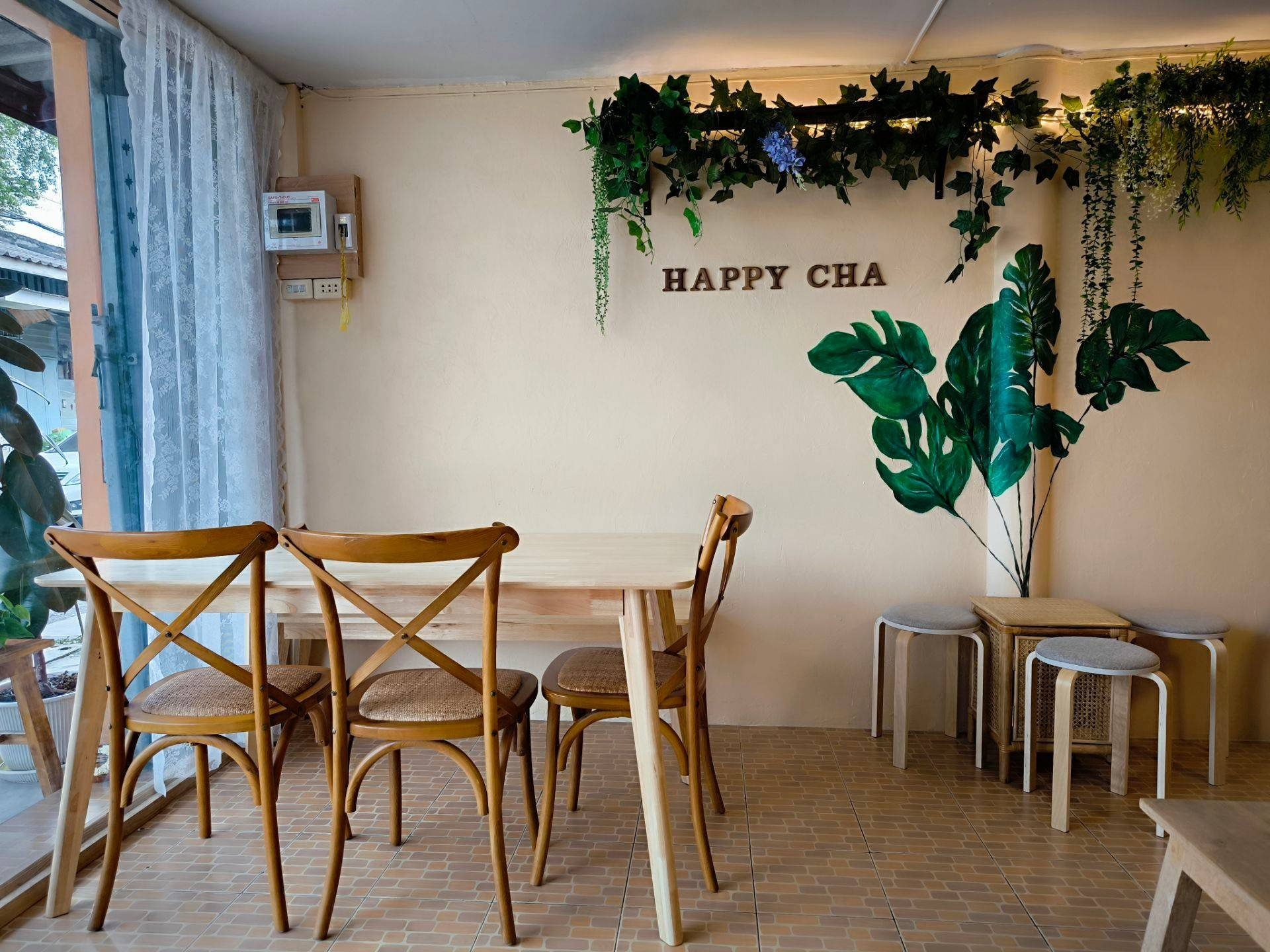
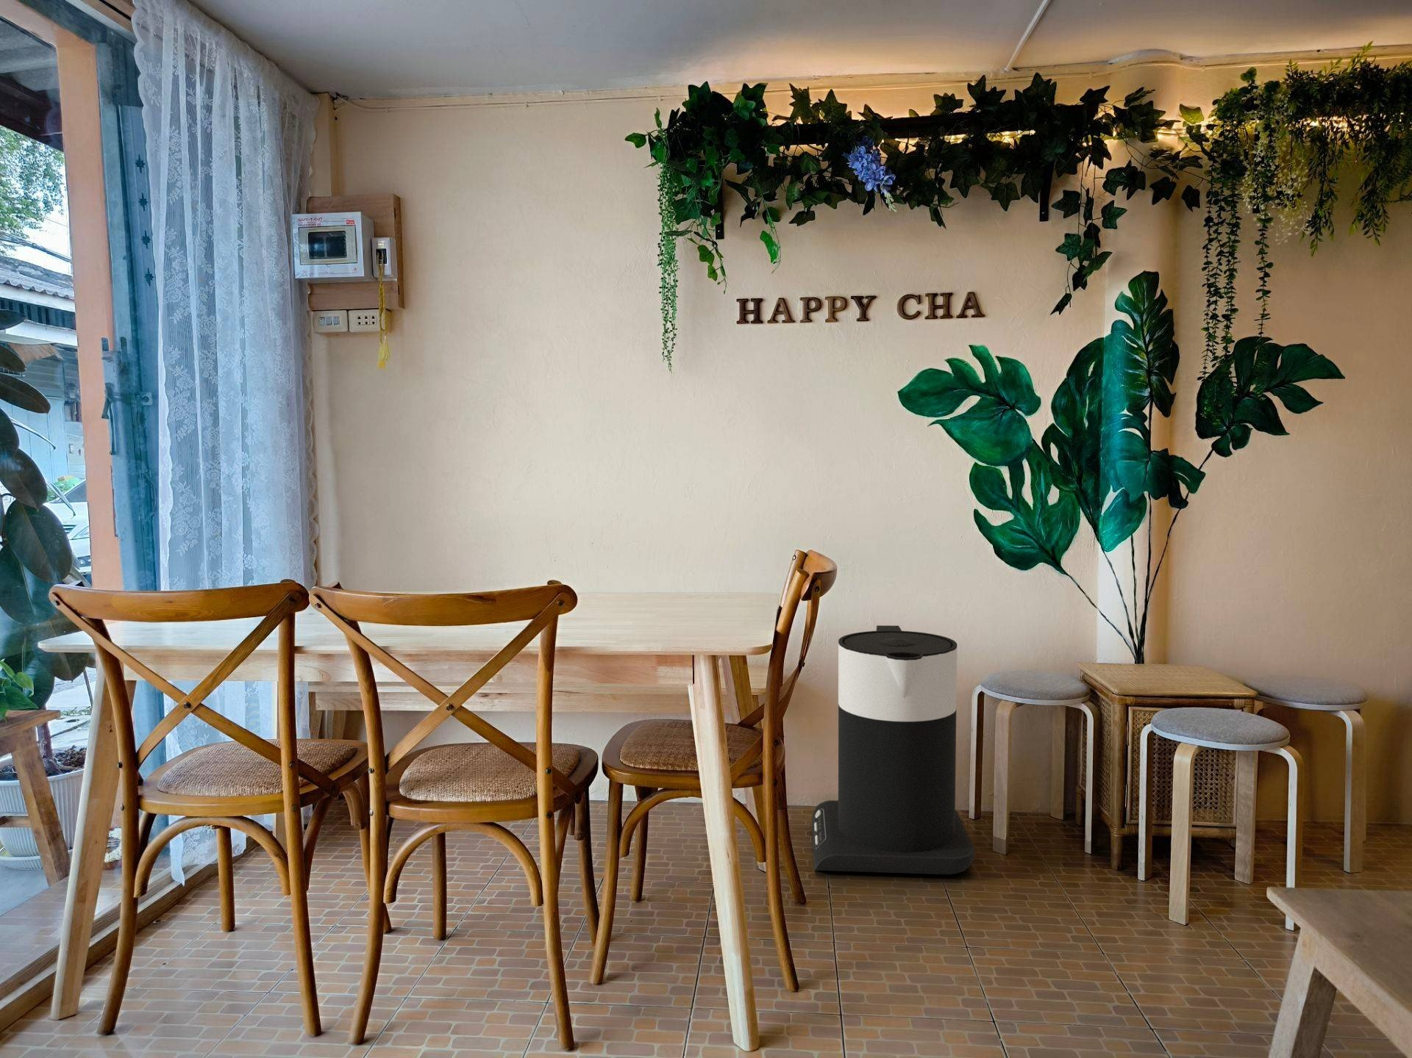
+ trash can [812,625,975,875]
